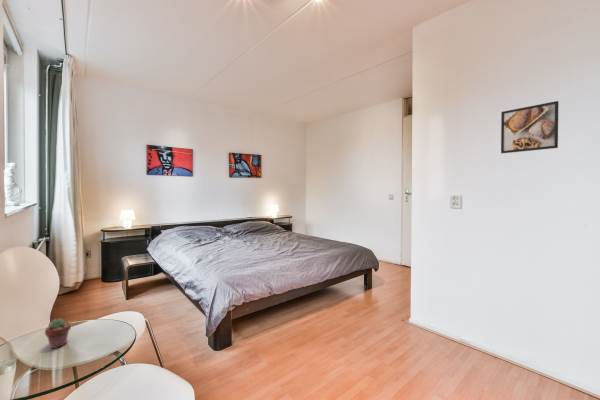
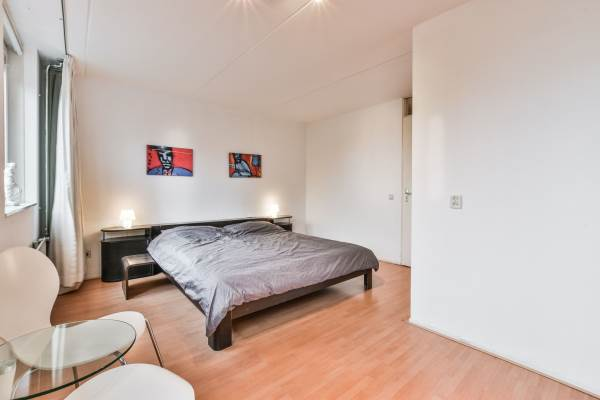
- potted succulent [44,318,72,349]
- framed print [500,100,560,154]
